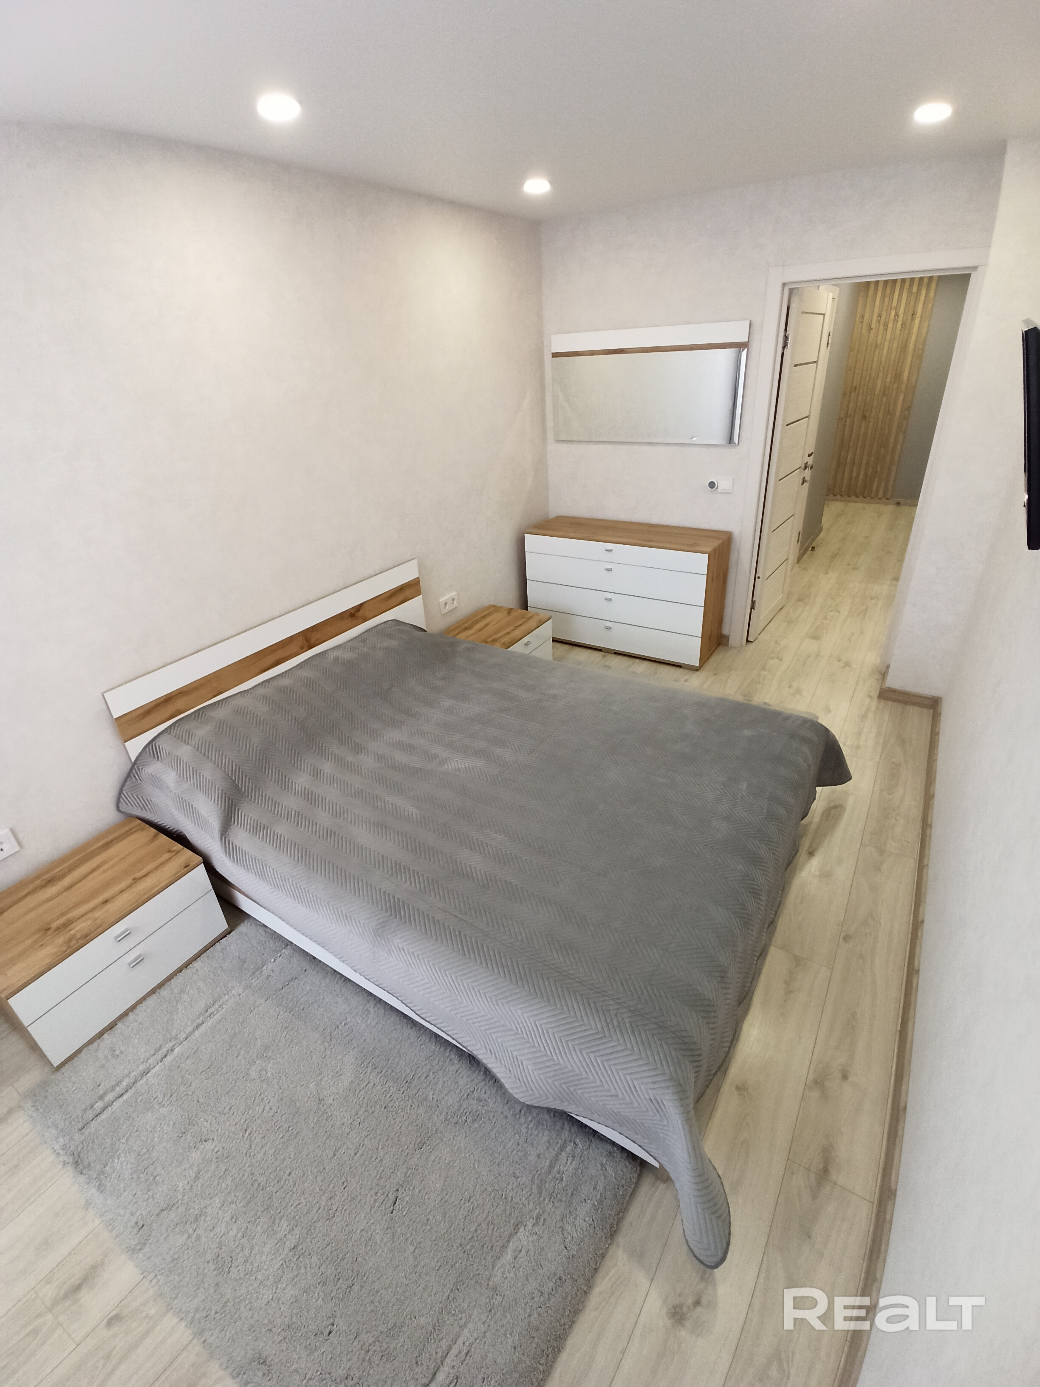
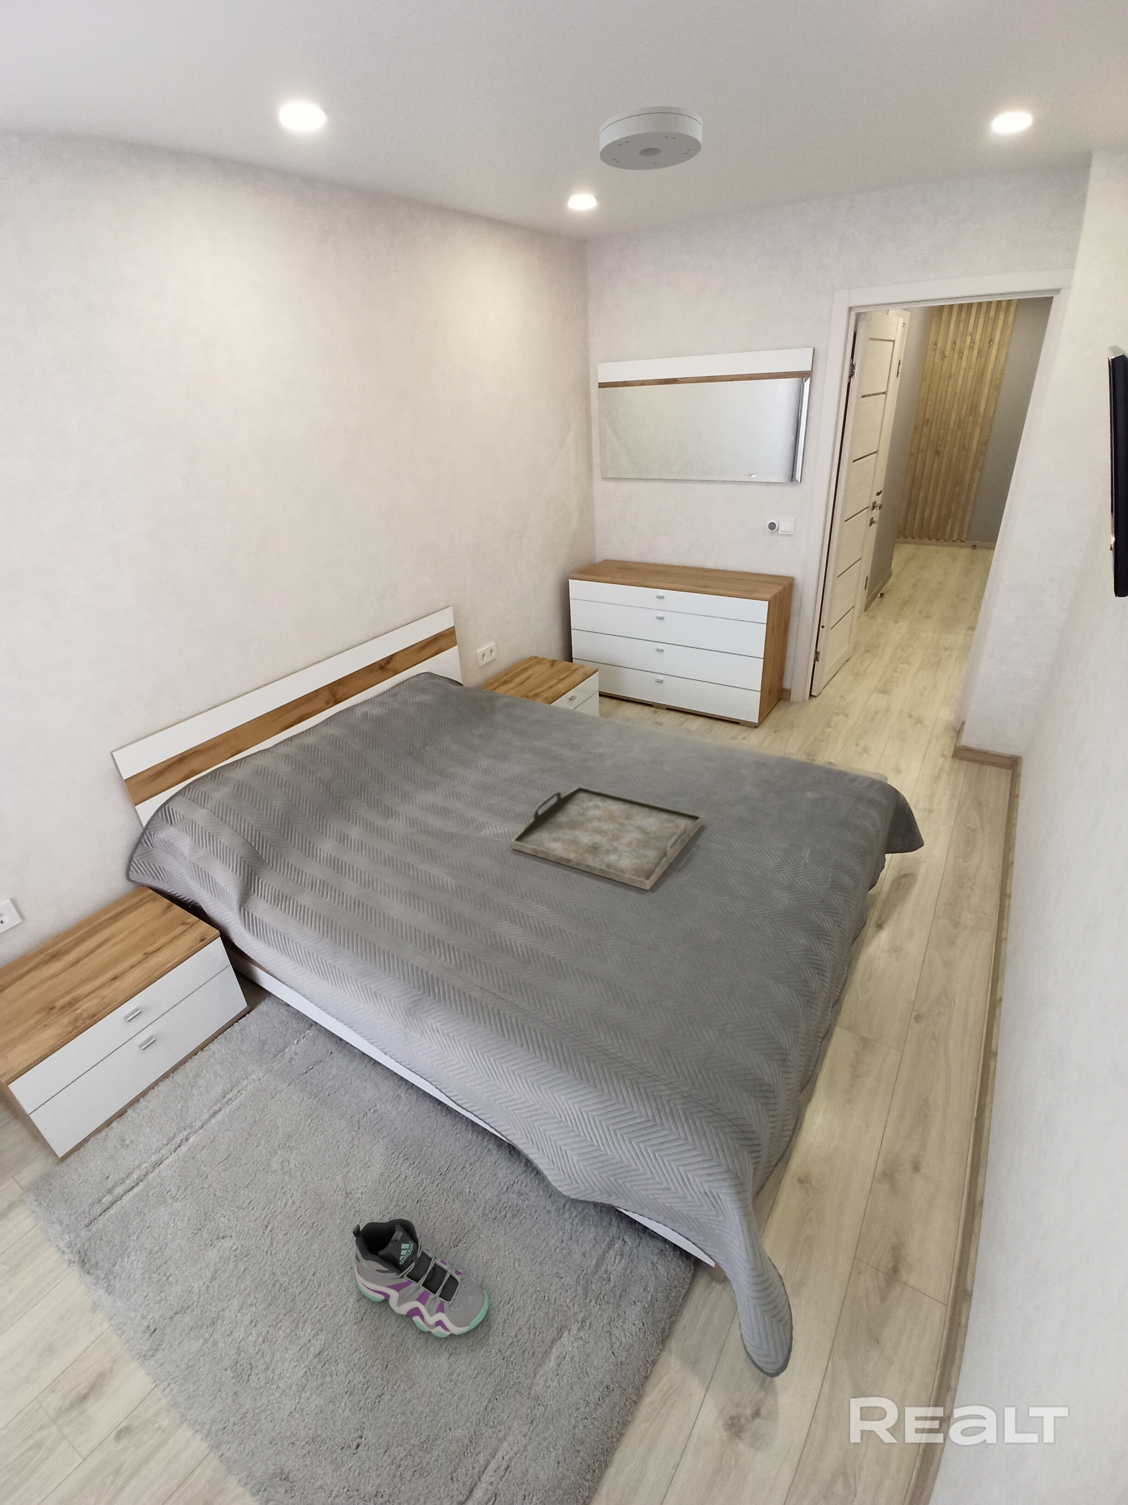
+ smoke detector [598,105,703,171]
+ sneaker [352,1218,489,1338]
+ serving tray [511,786,704,891]
